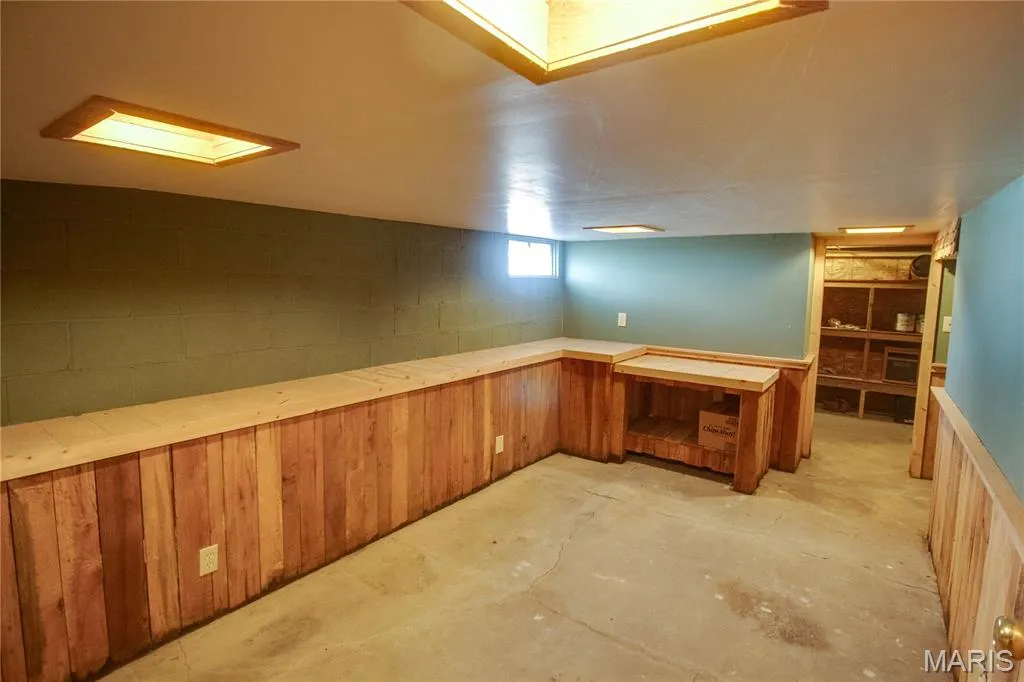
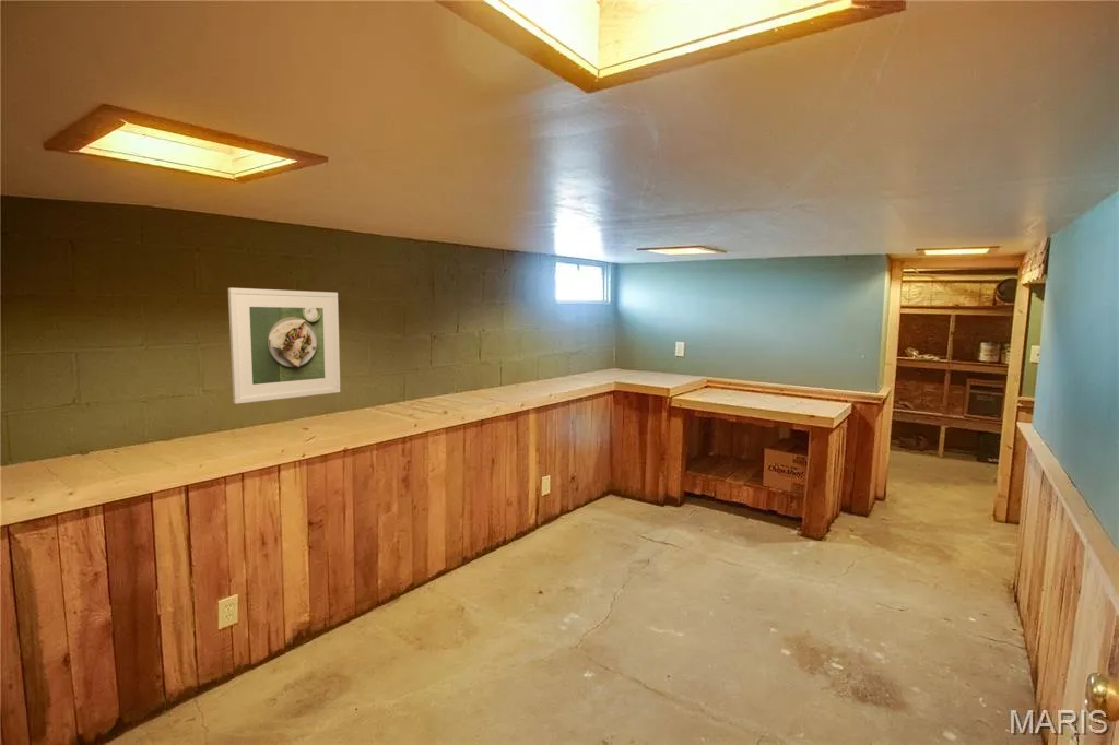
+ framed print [227,287,341,405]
